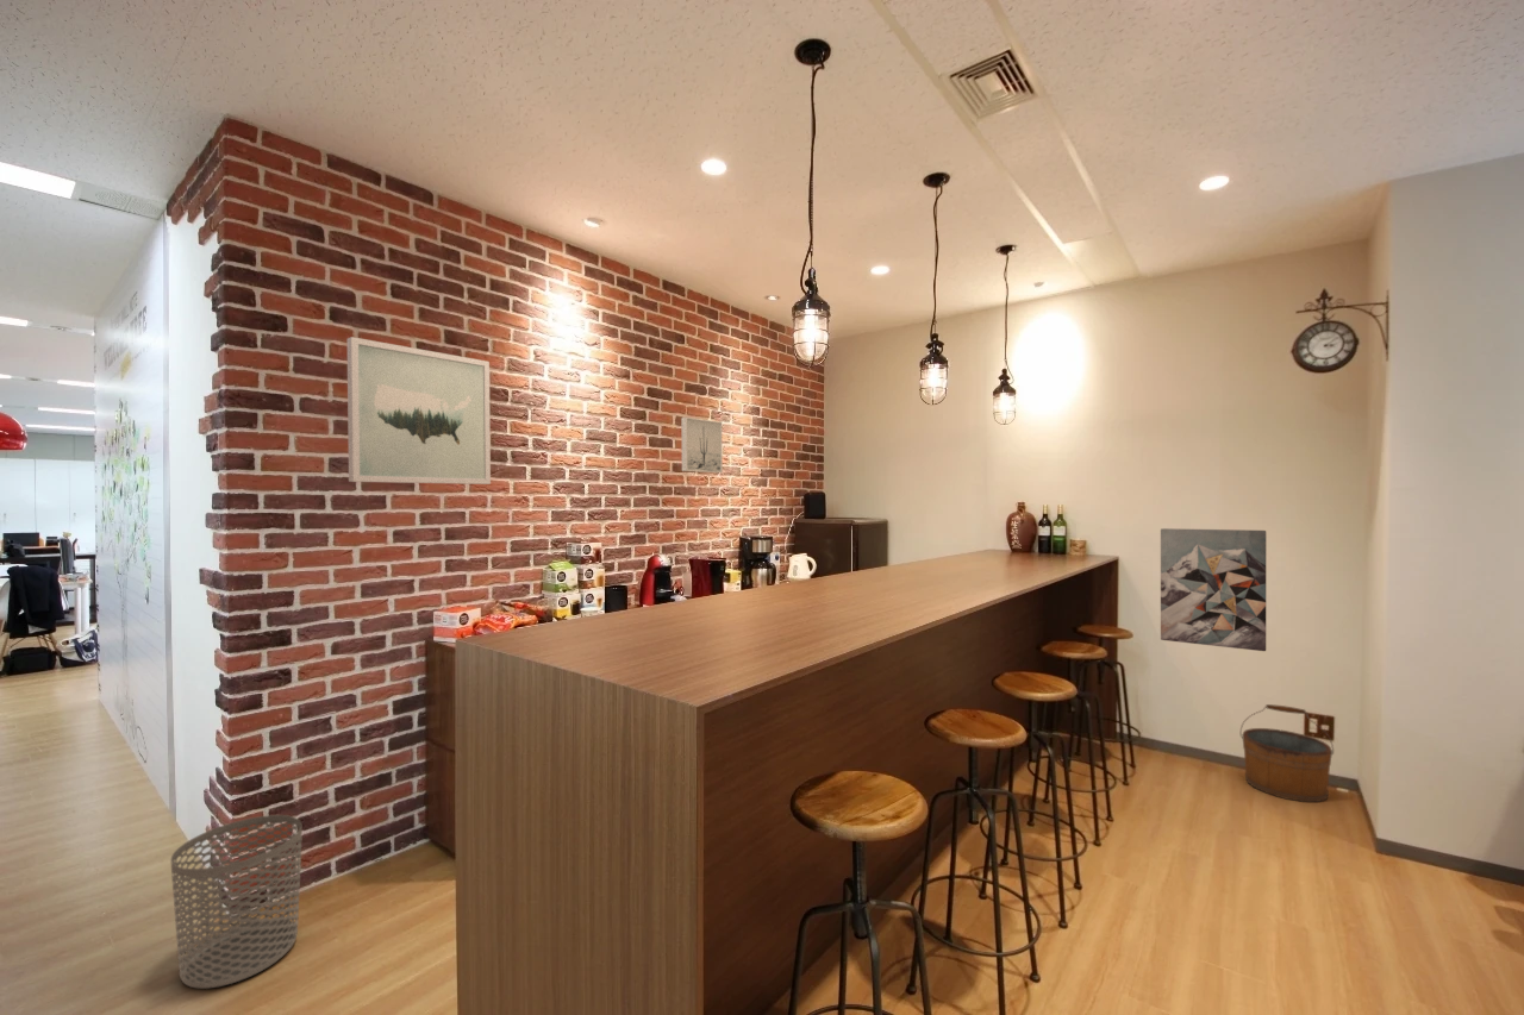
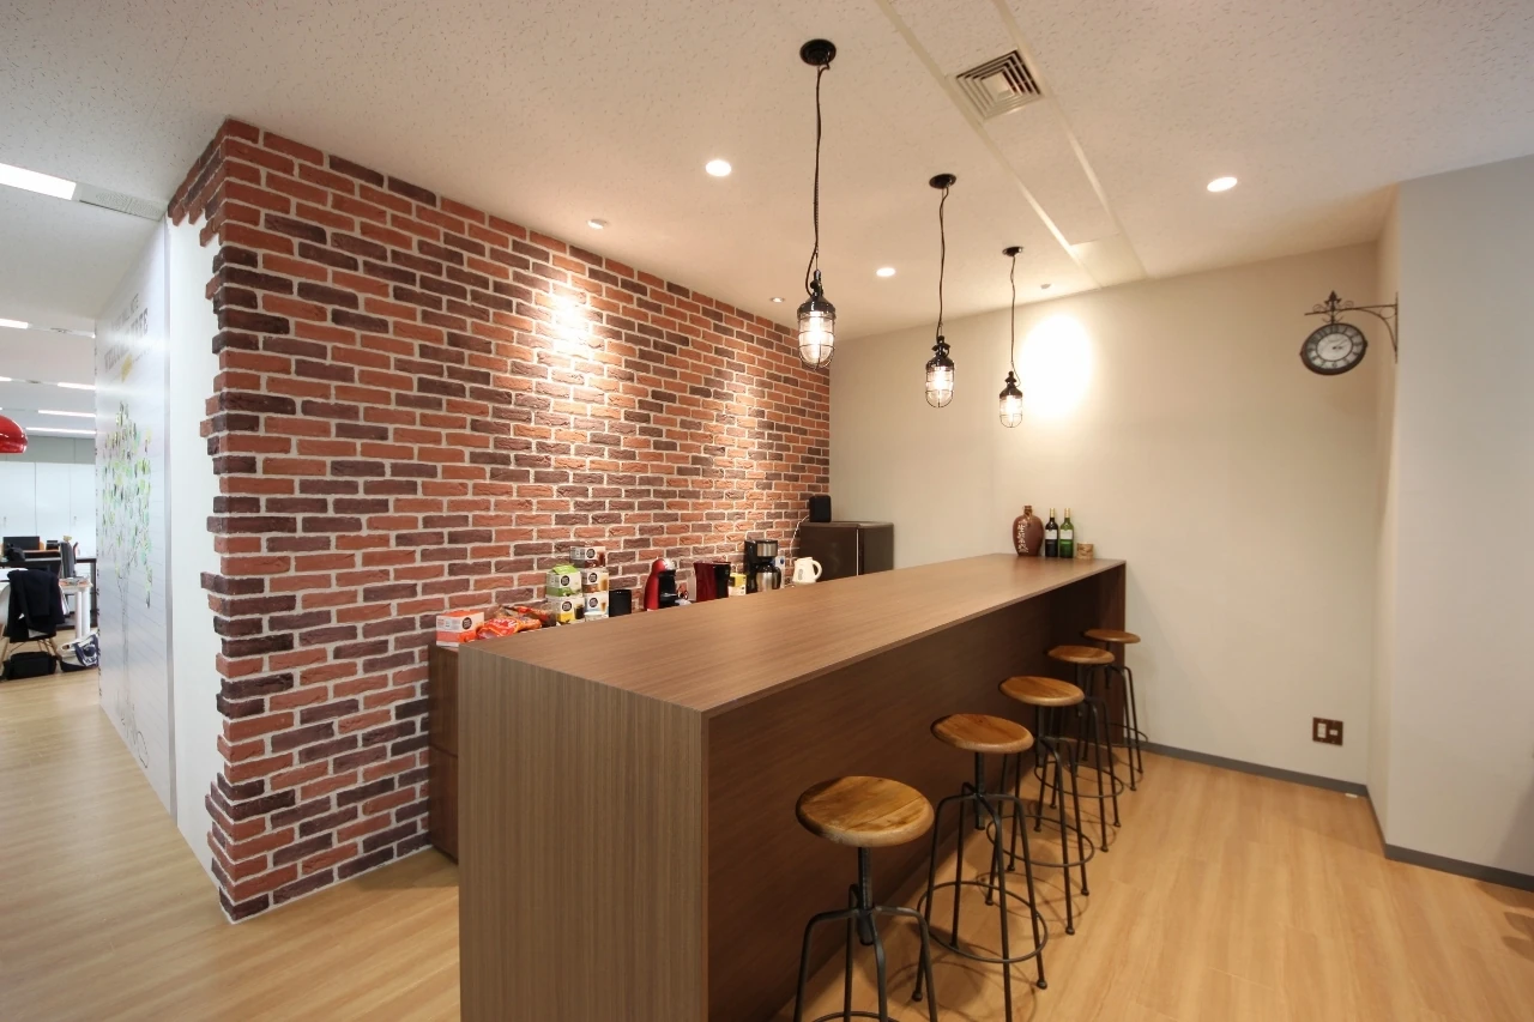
- wall art [1160,527,1267,652]
- wall art [346,336,492,485]
- waste bin [169,814,304,990]
- wall art [680,416,724,474]
- bucket [1239,703,1335,803]
